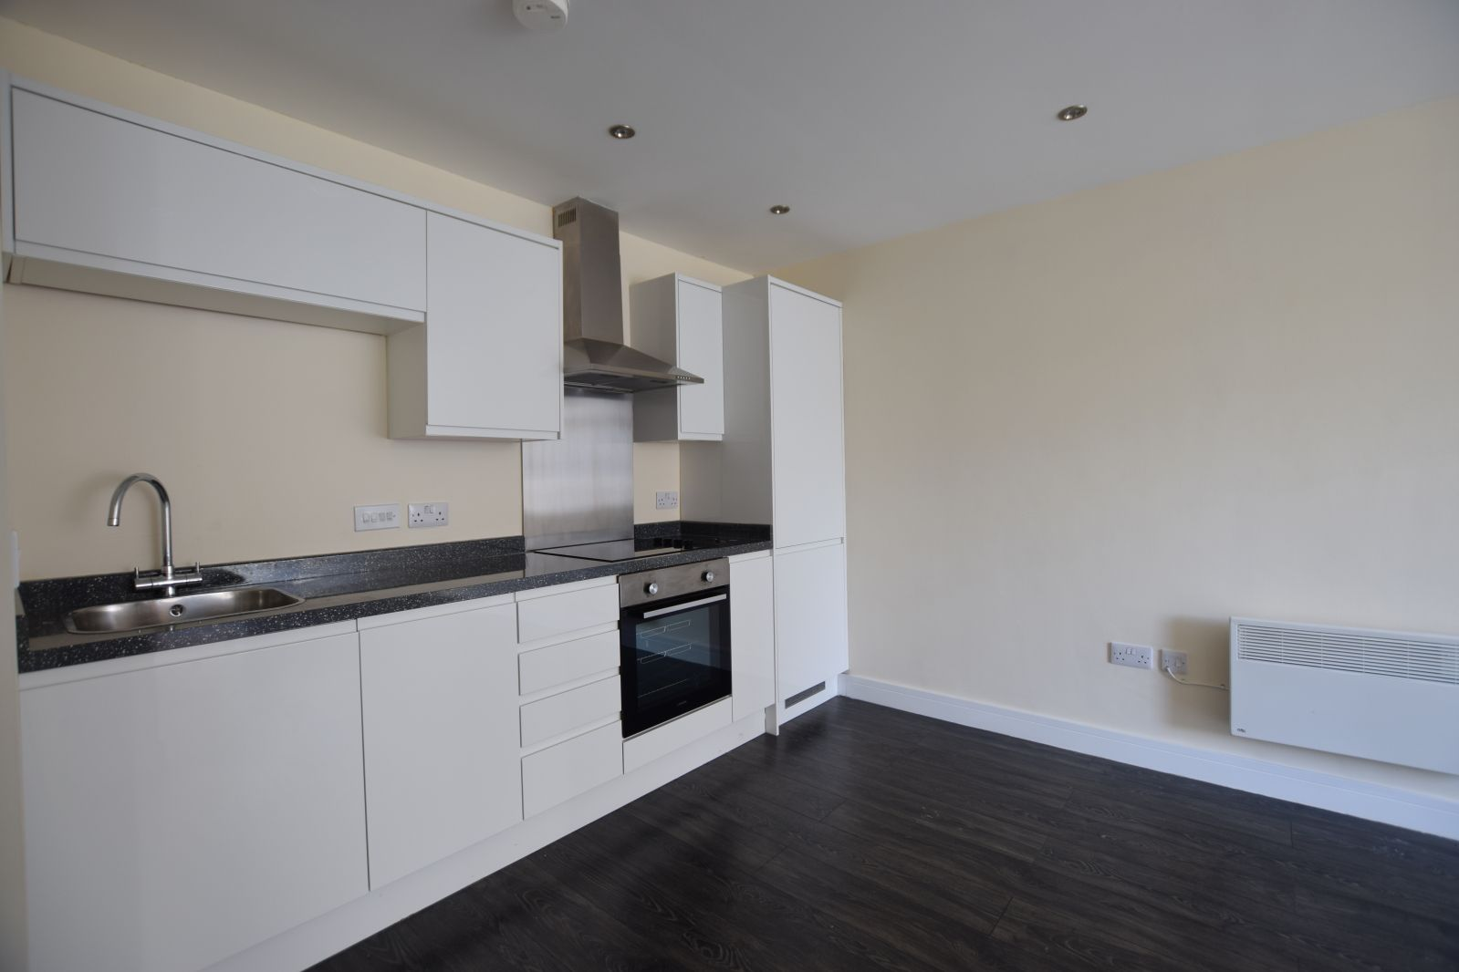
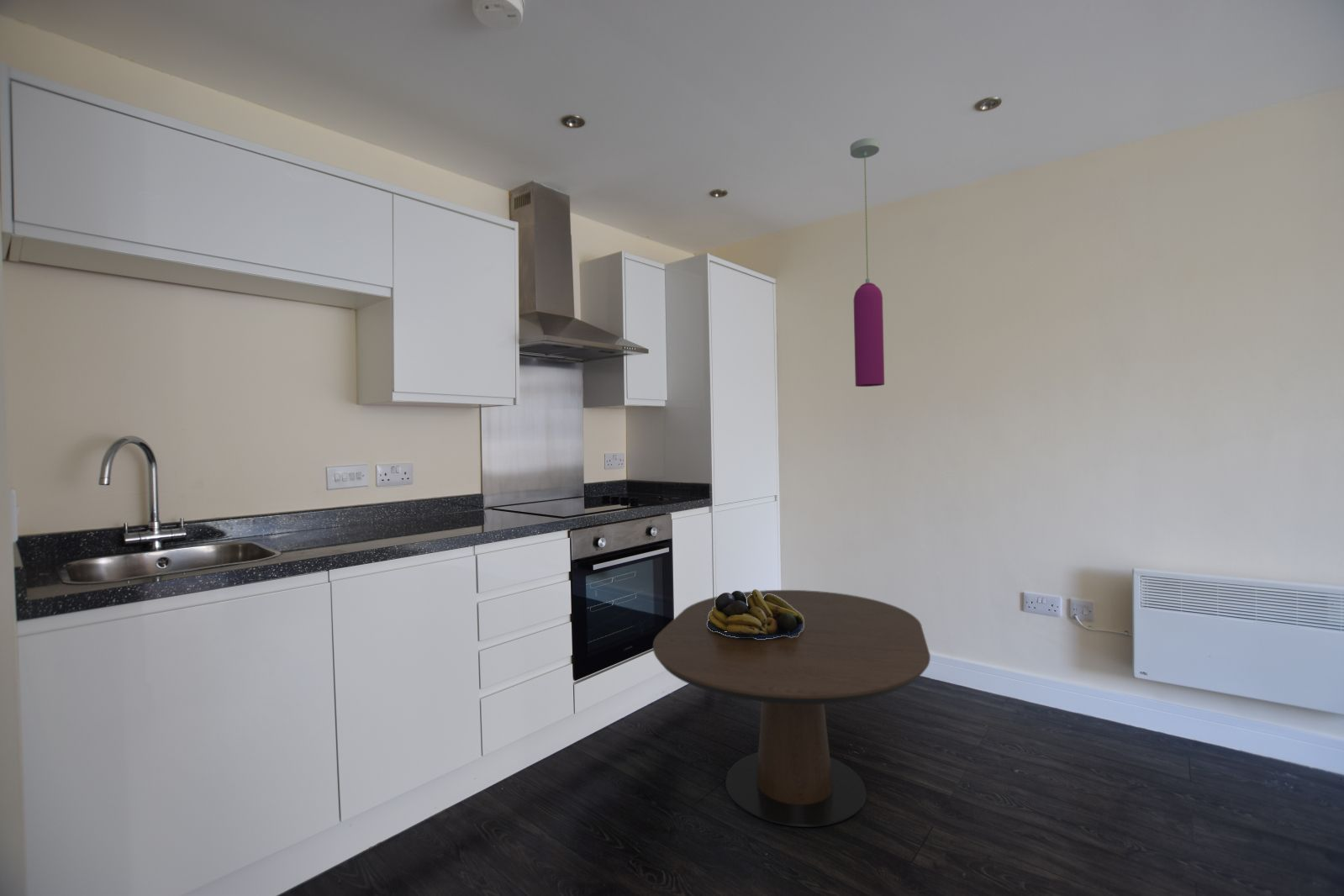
+ fruit bowl [707,588,804,639]
+ pendant light [850,137,885,387]
+ dining table [652,589,931,828]
